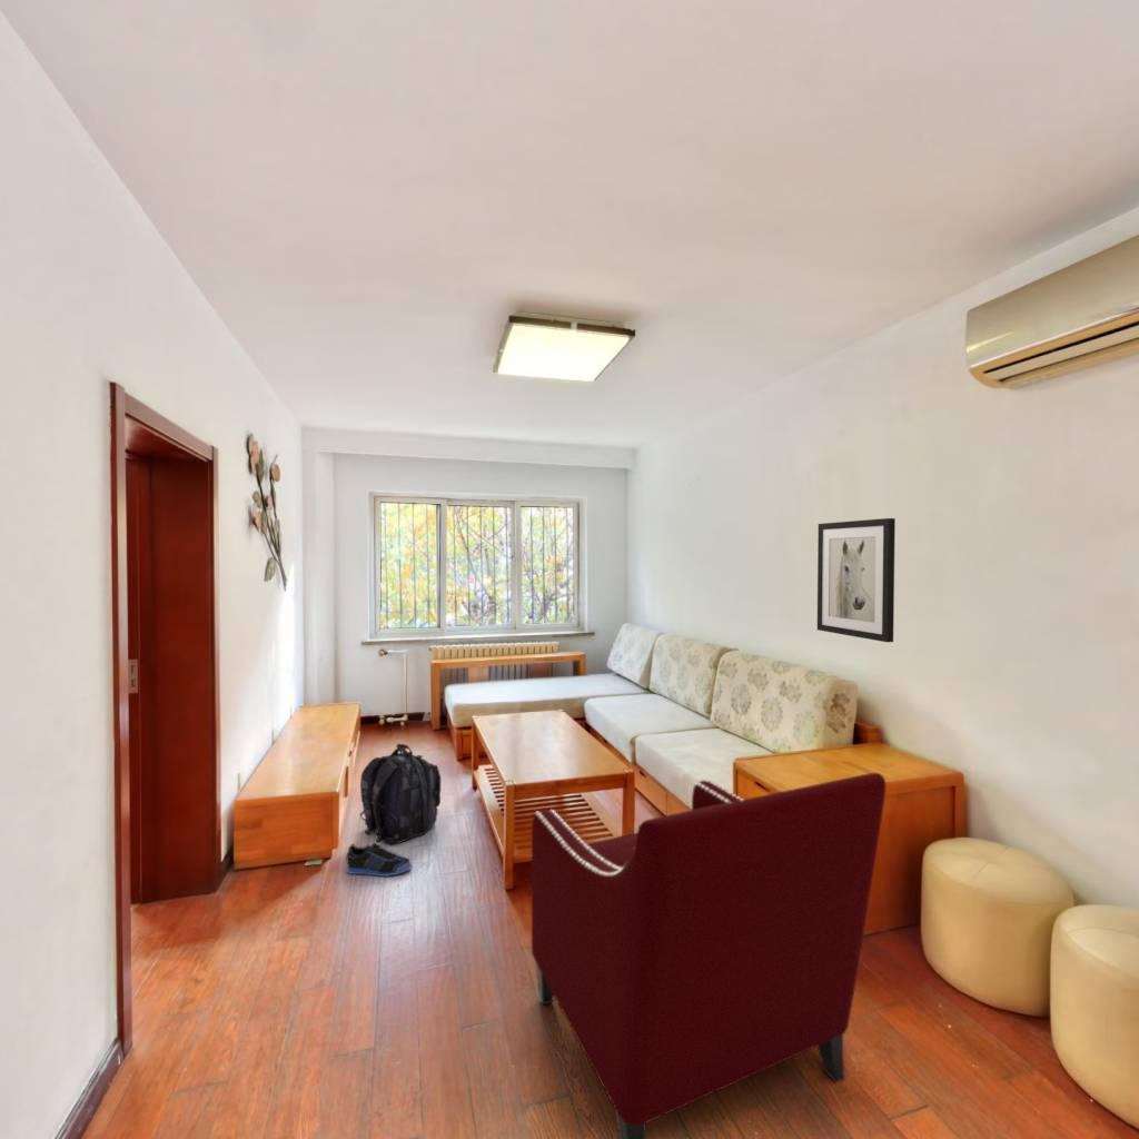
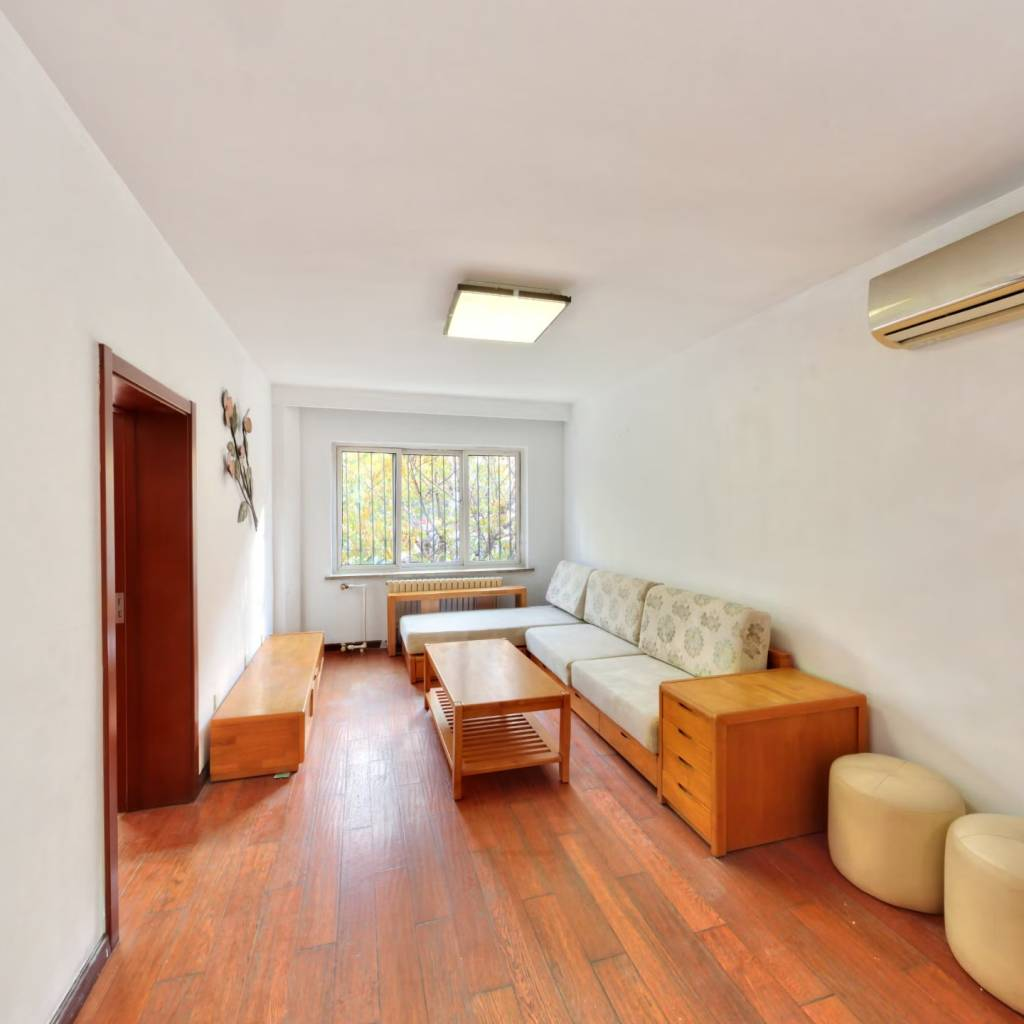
- wall art [816,517,897,643]
- backpack [359,743,442,845]
- sneaker [346,842,413,878]
- armchair [531,772,887,1139]
